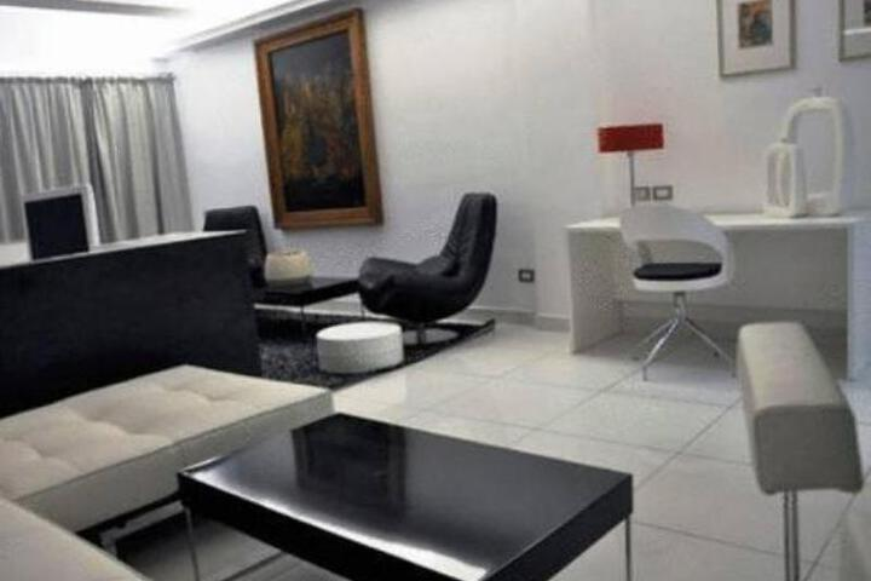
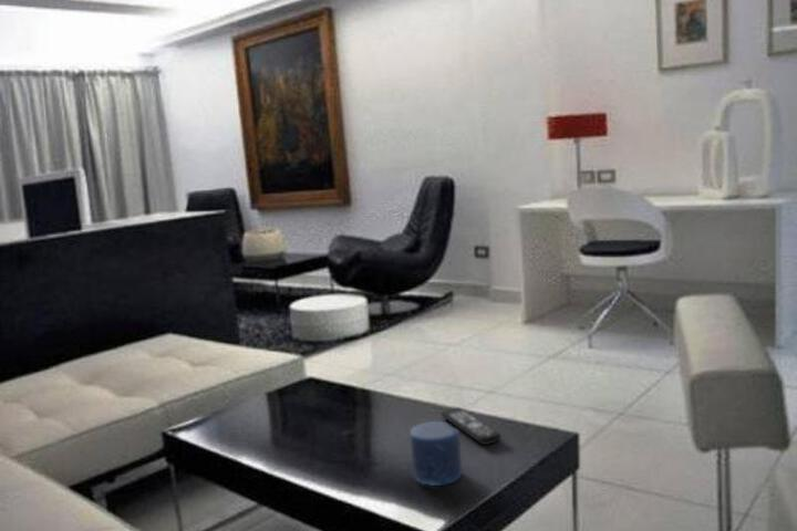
+ candle [408,420,463,487]
+ remote control [439,406,503,446]
